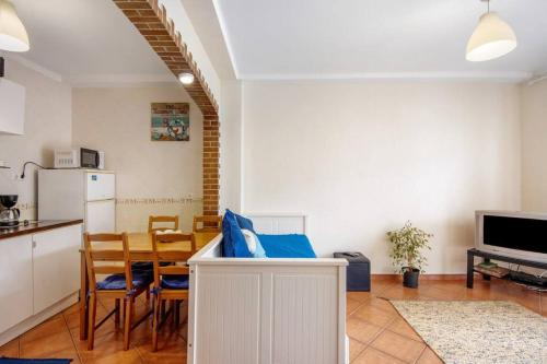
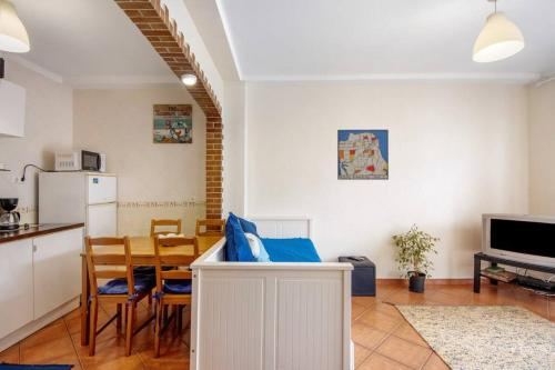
+ wall art [336,129,390,181]
